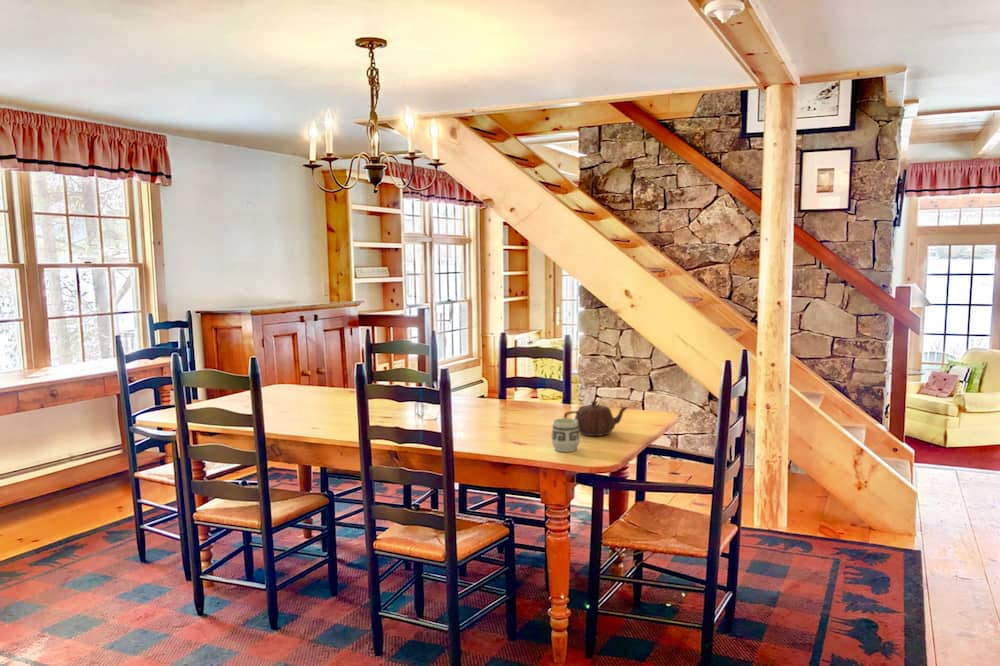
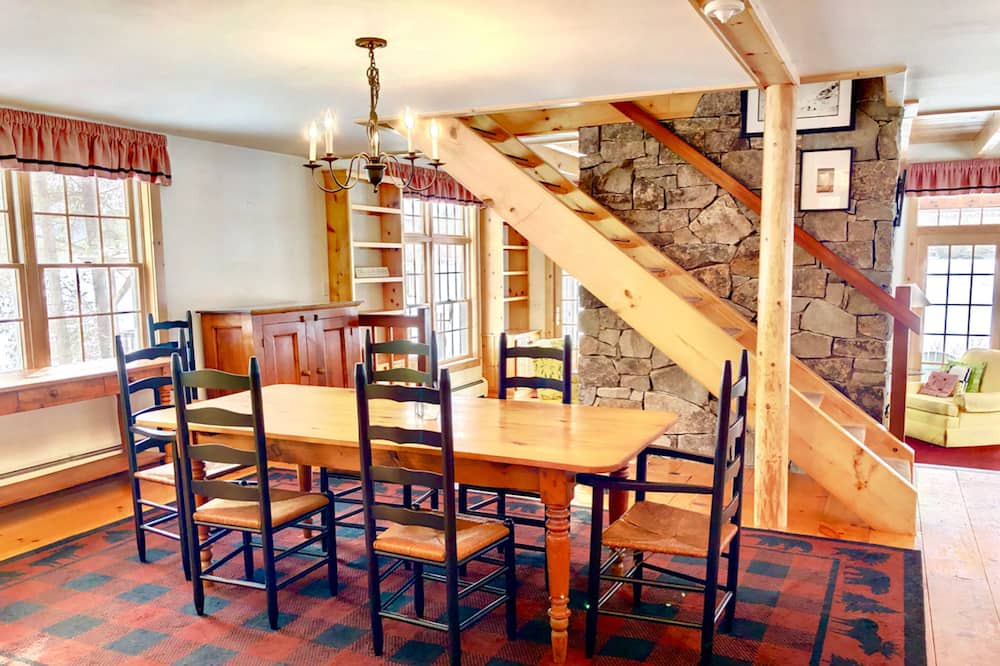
- teapot [563,400,629,437]
- cup [550,417,581,453]
